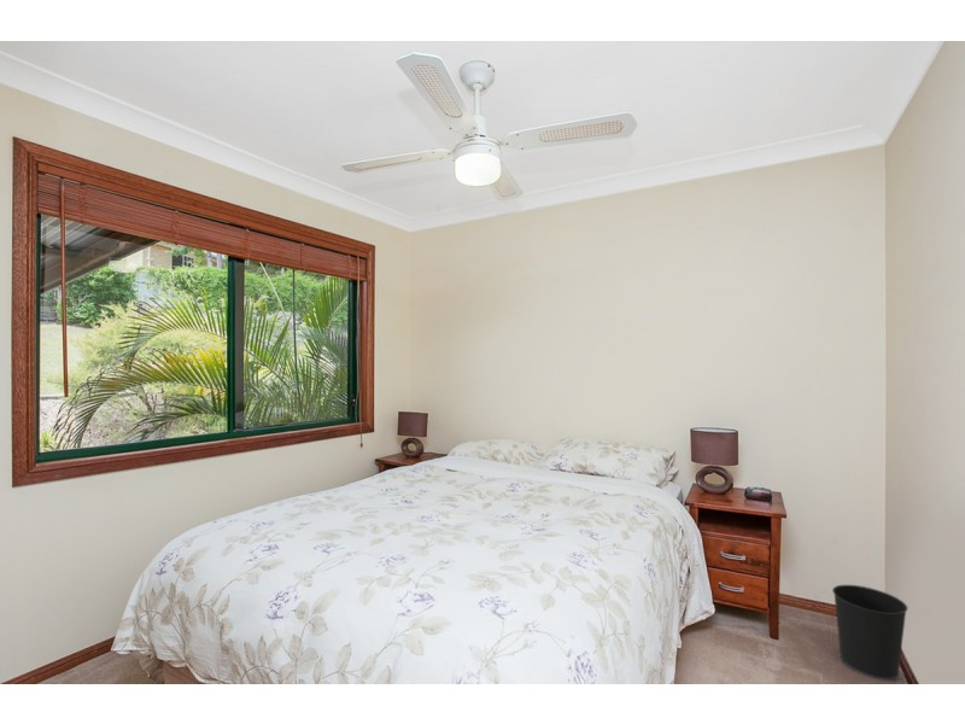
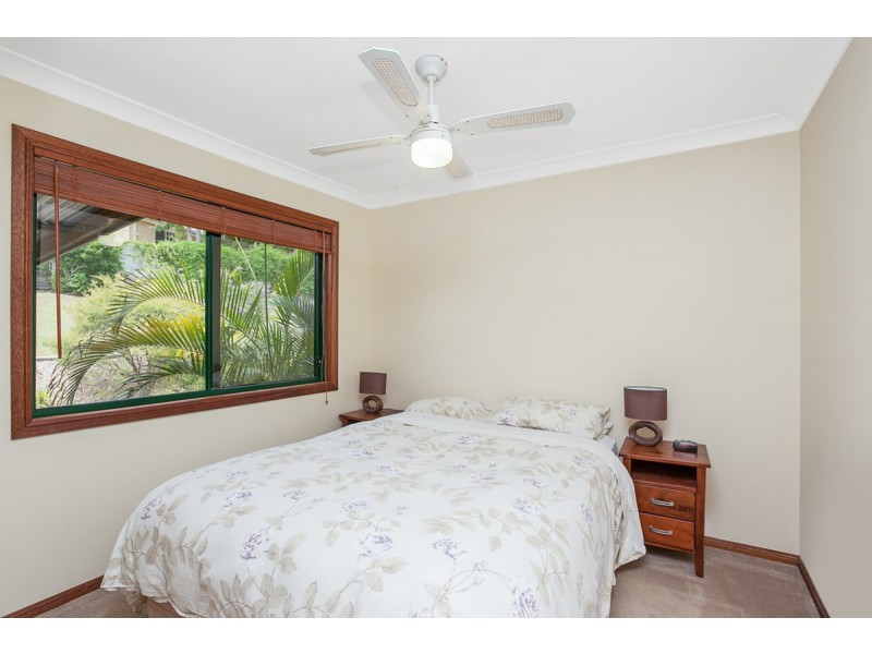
- wastebasket [831,584,910,682]
